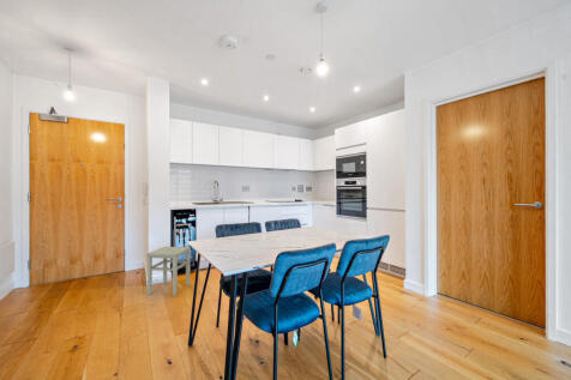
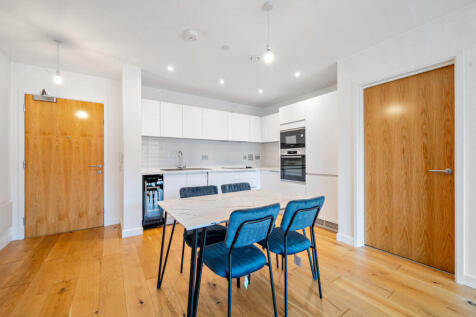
- stool [145,246,192,297]
